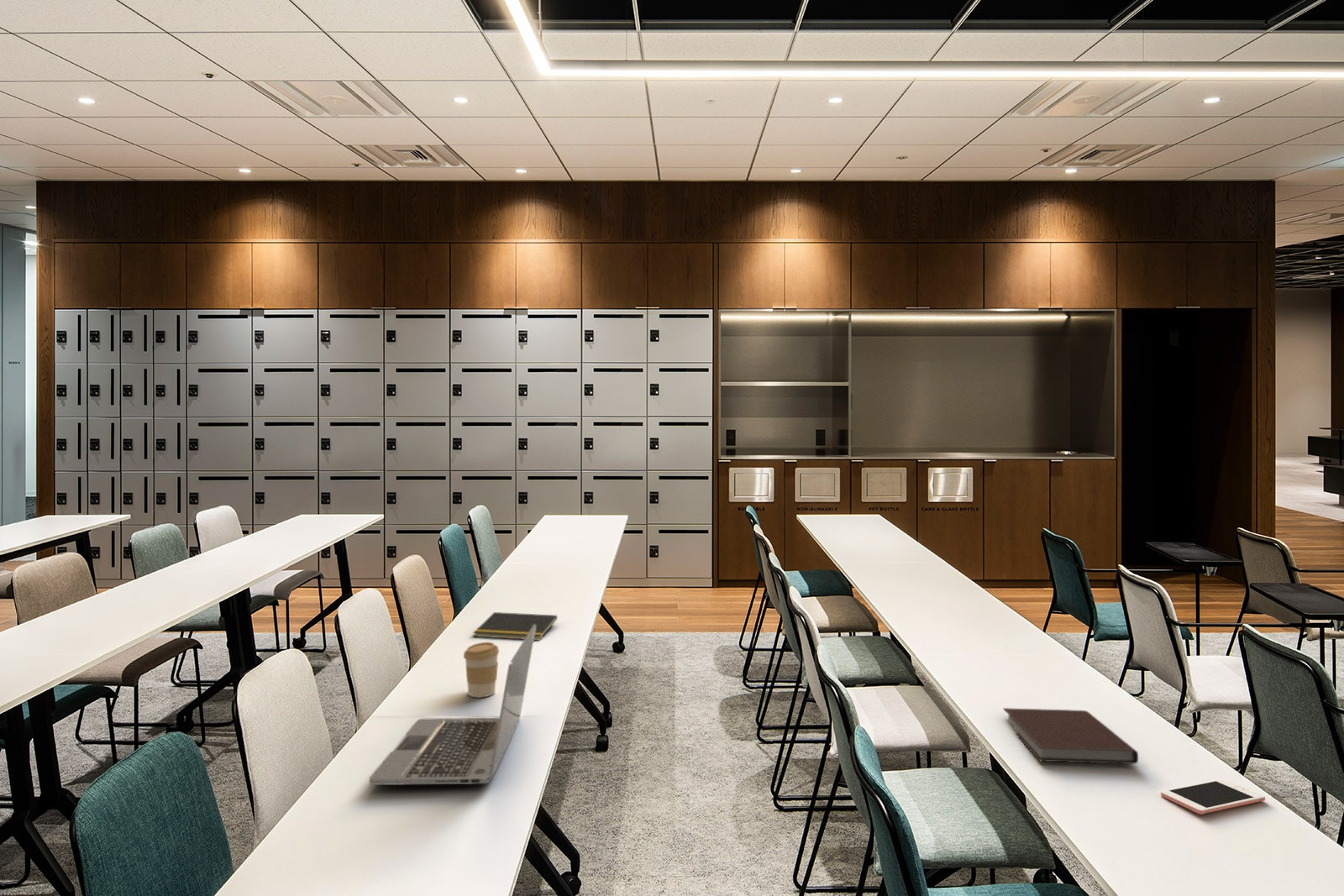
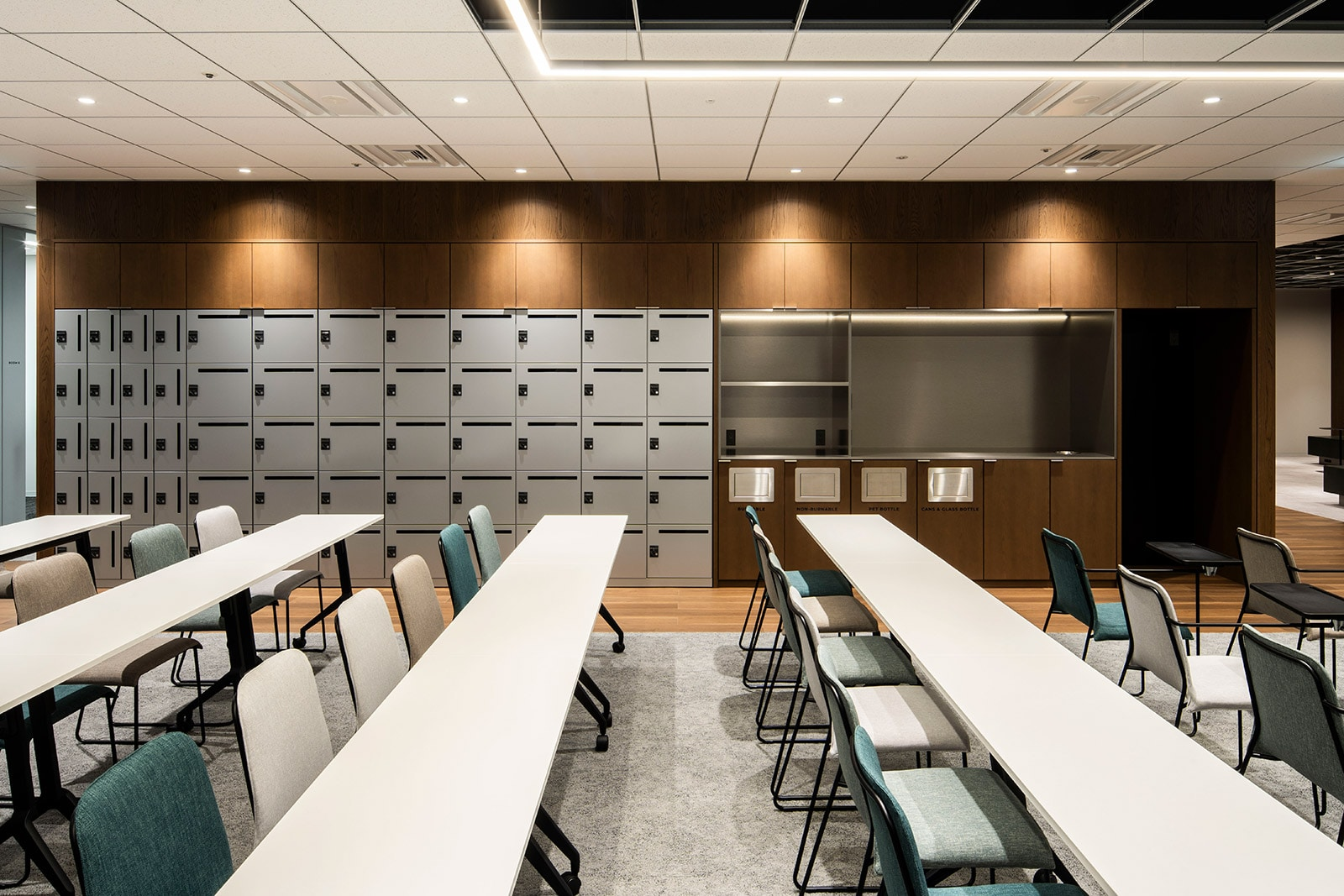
- cell phone [1160,778,1266,815]
- notebook [1002,707,1139,765]
- laptop [369,624,536,786]
- notepad [472,611,558,641]
- coffee cup [463,642,500,699]
